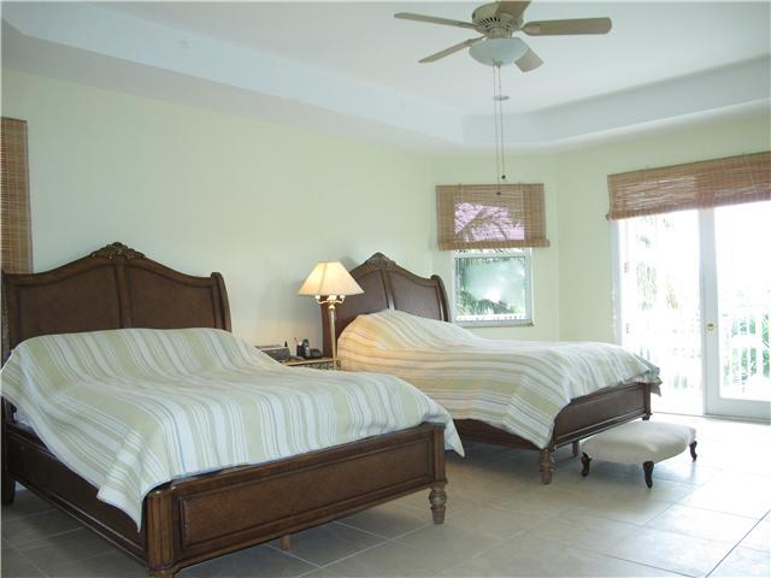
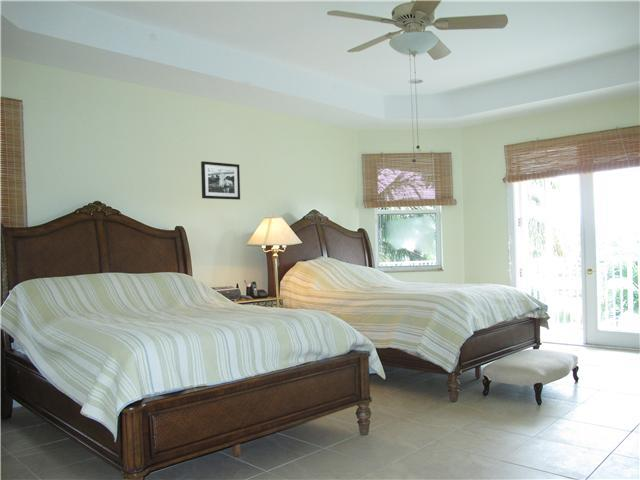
+ picture frame [200,160,241,201]
